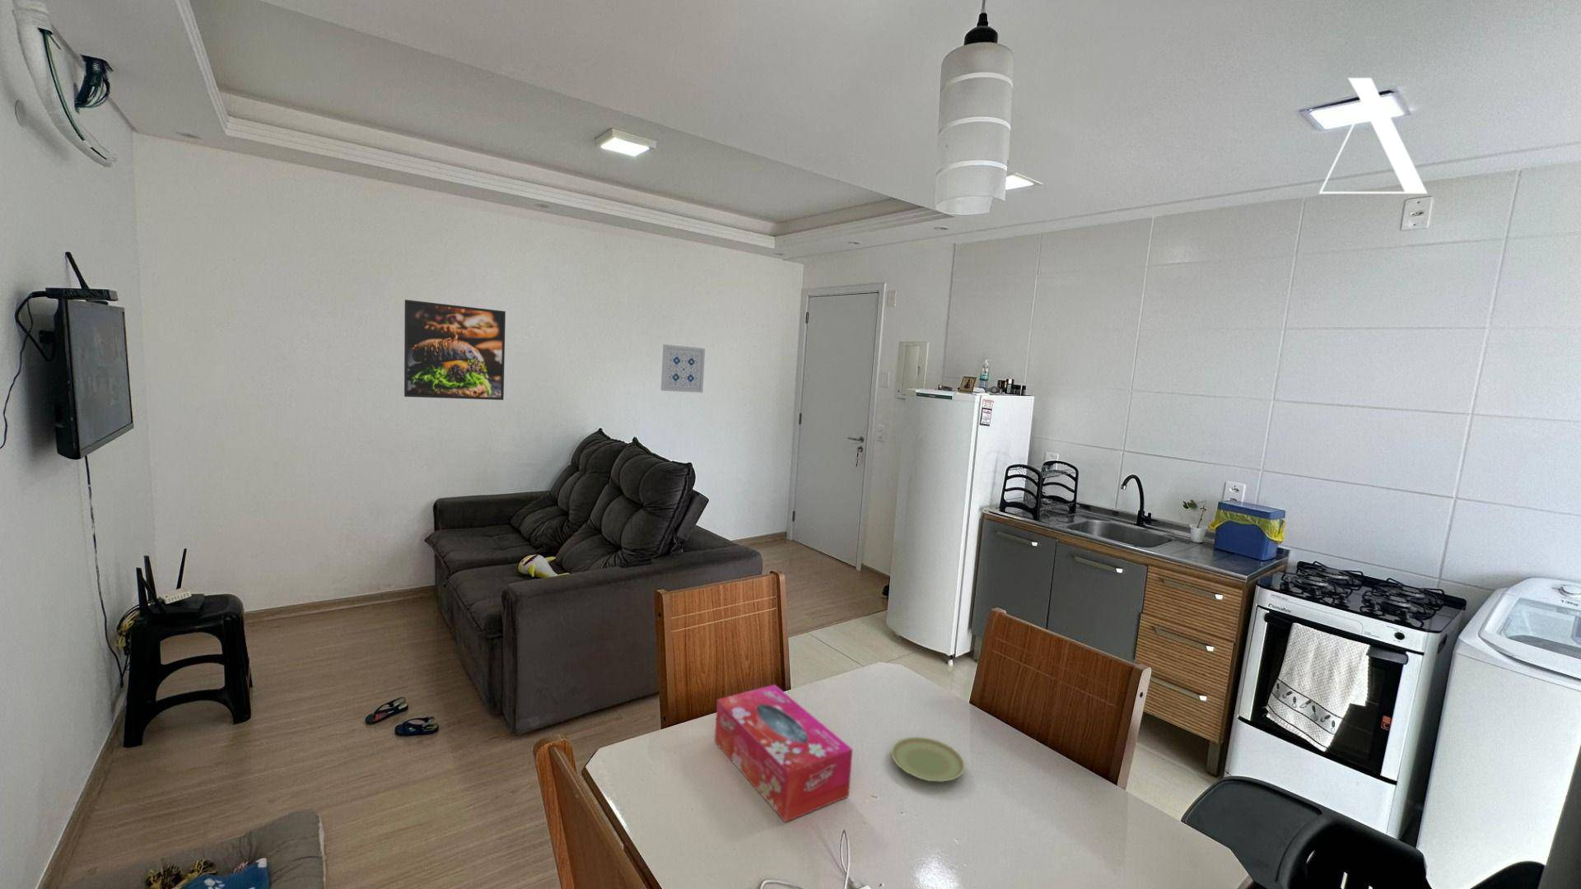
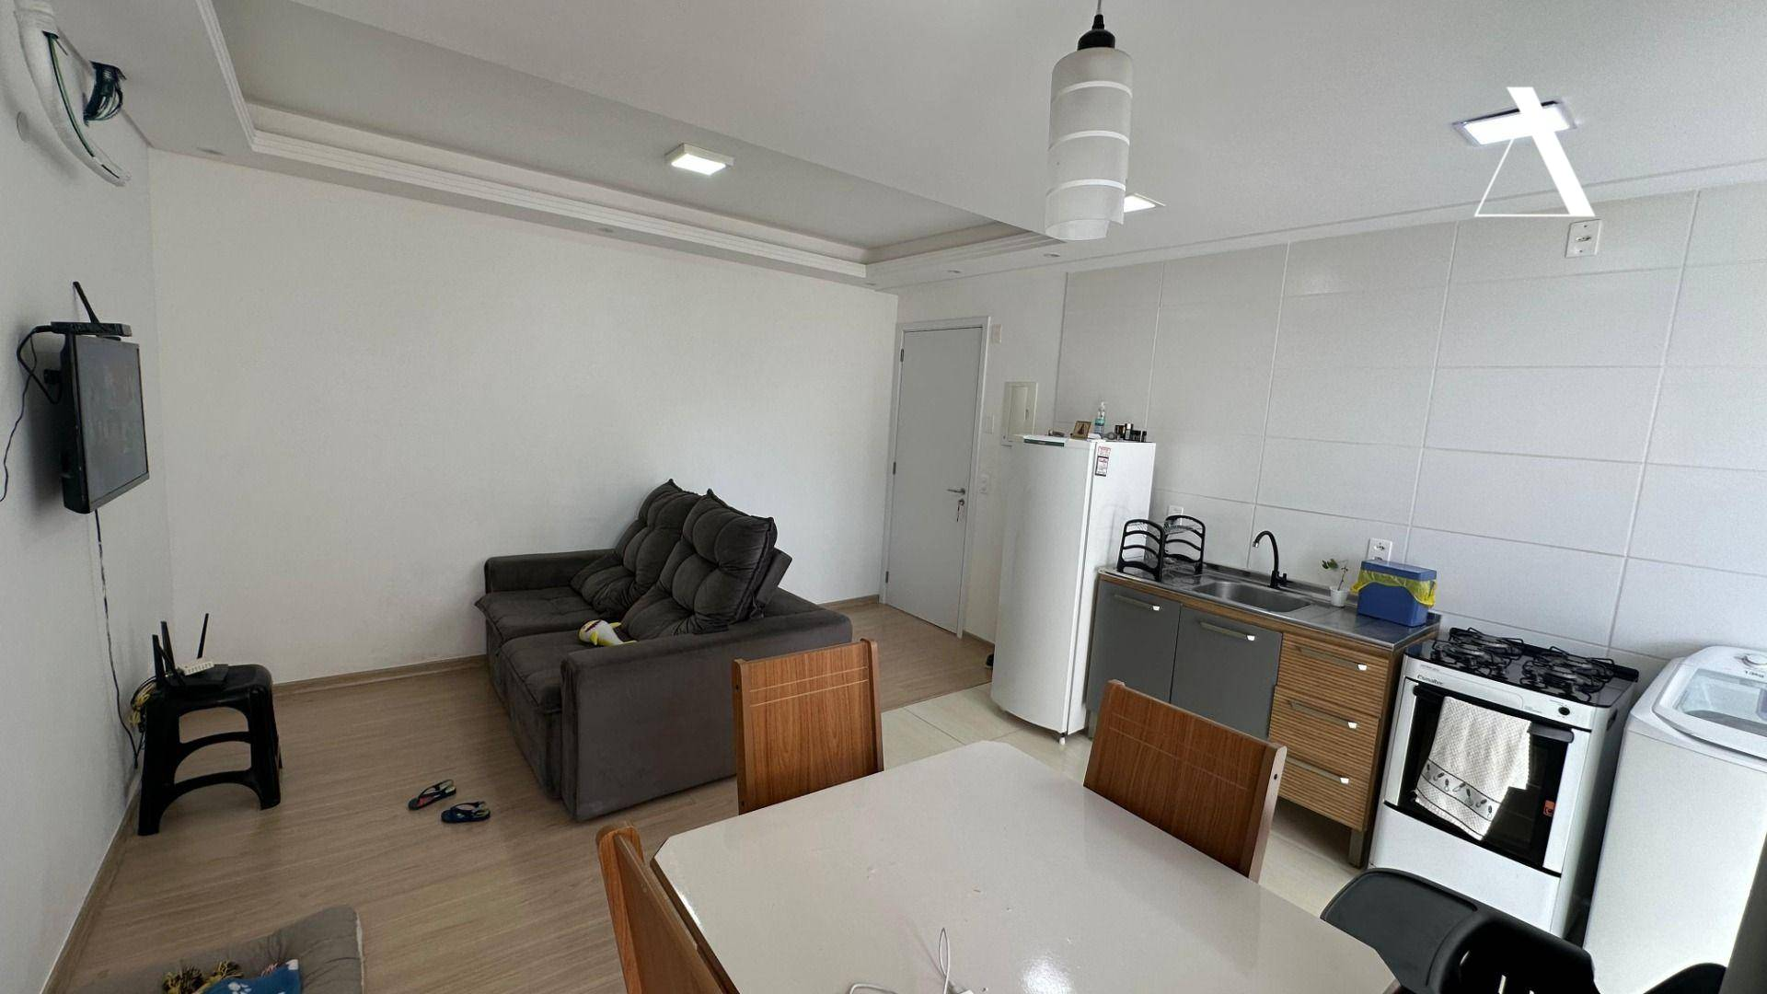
- wall art [660,344,706,393]
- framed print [404,299,506,401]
- tissue box [713,684,853,823]
- plate [890,736,966,782]
